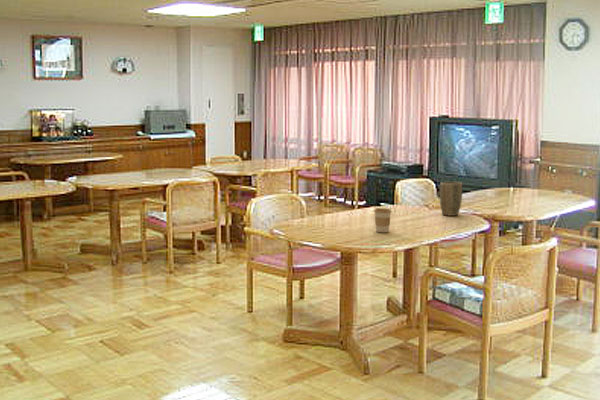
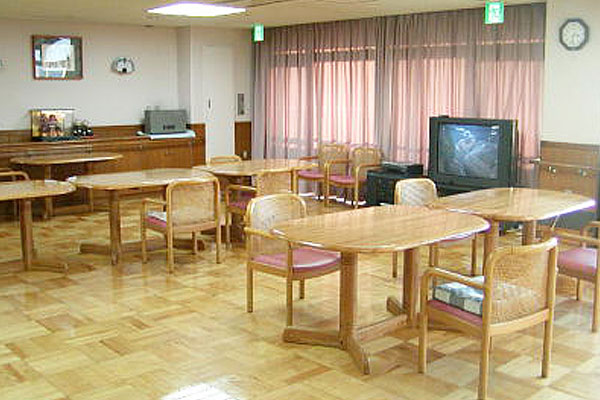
- plant pot [439,181,463,217]
- coffee cup [373,207,392,233]
